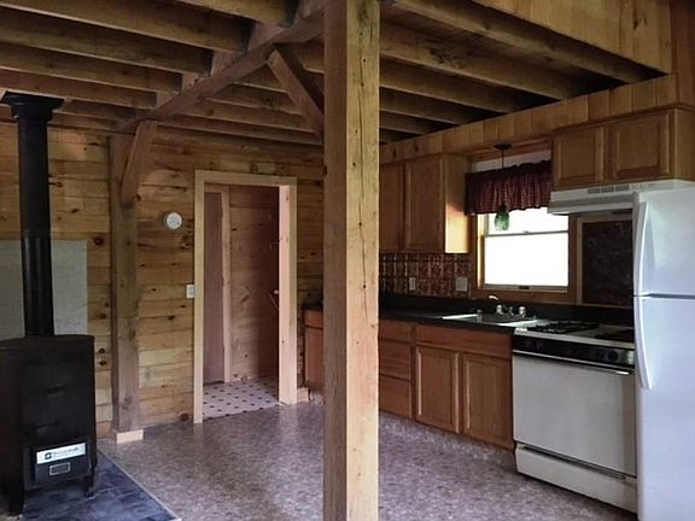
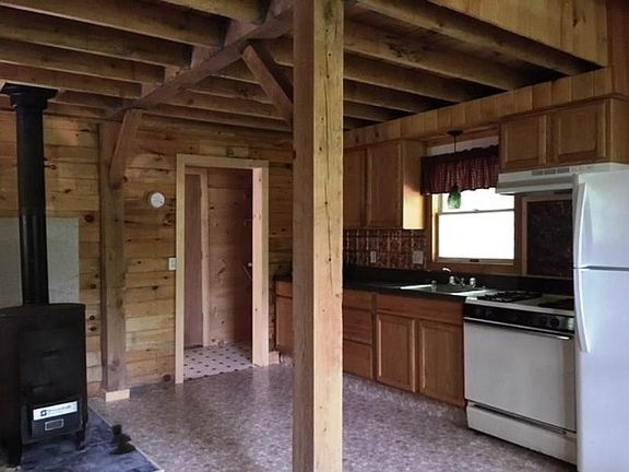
+ boots [110,423,137,455]
